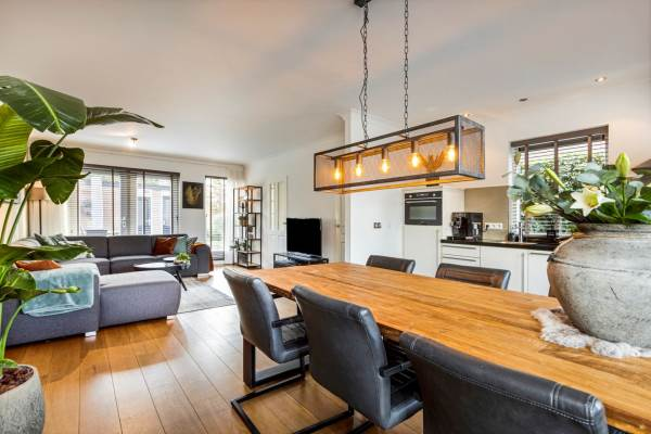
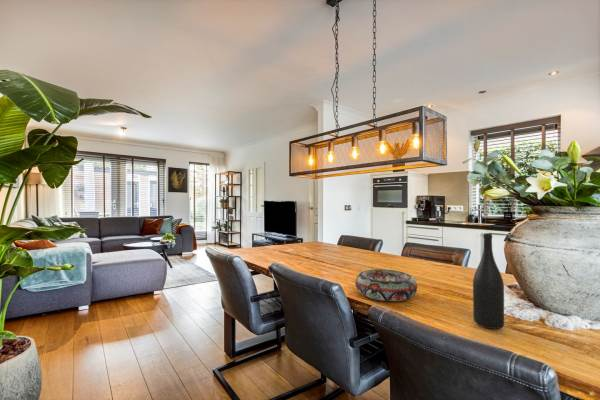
+ decorative bowl [354,268,418,302]
+ wine bottle [472,232,505,330]
